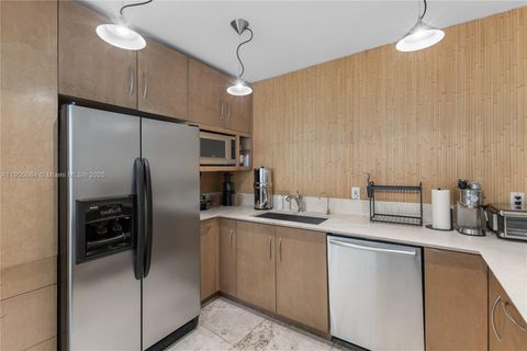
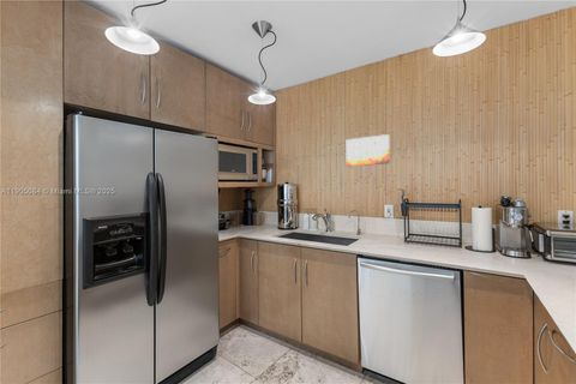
+ wall art [346,133,390,168]
